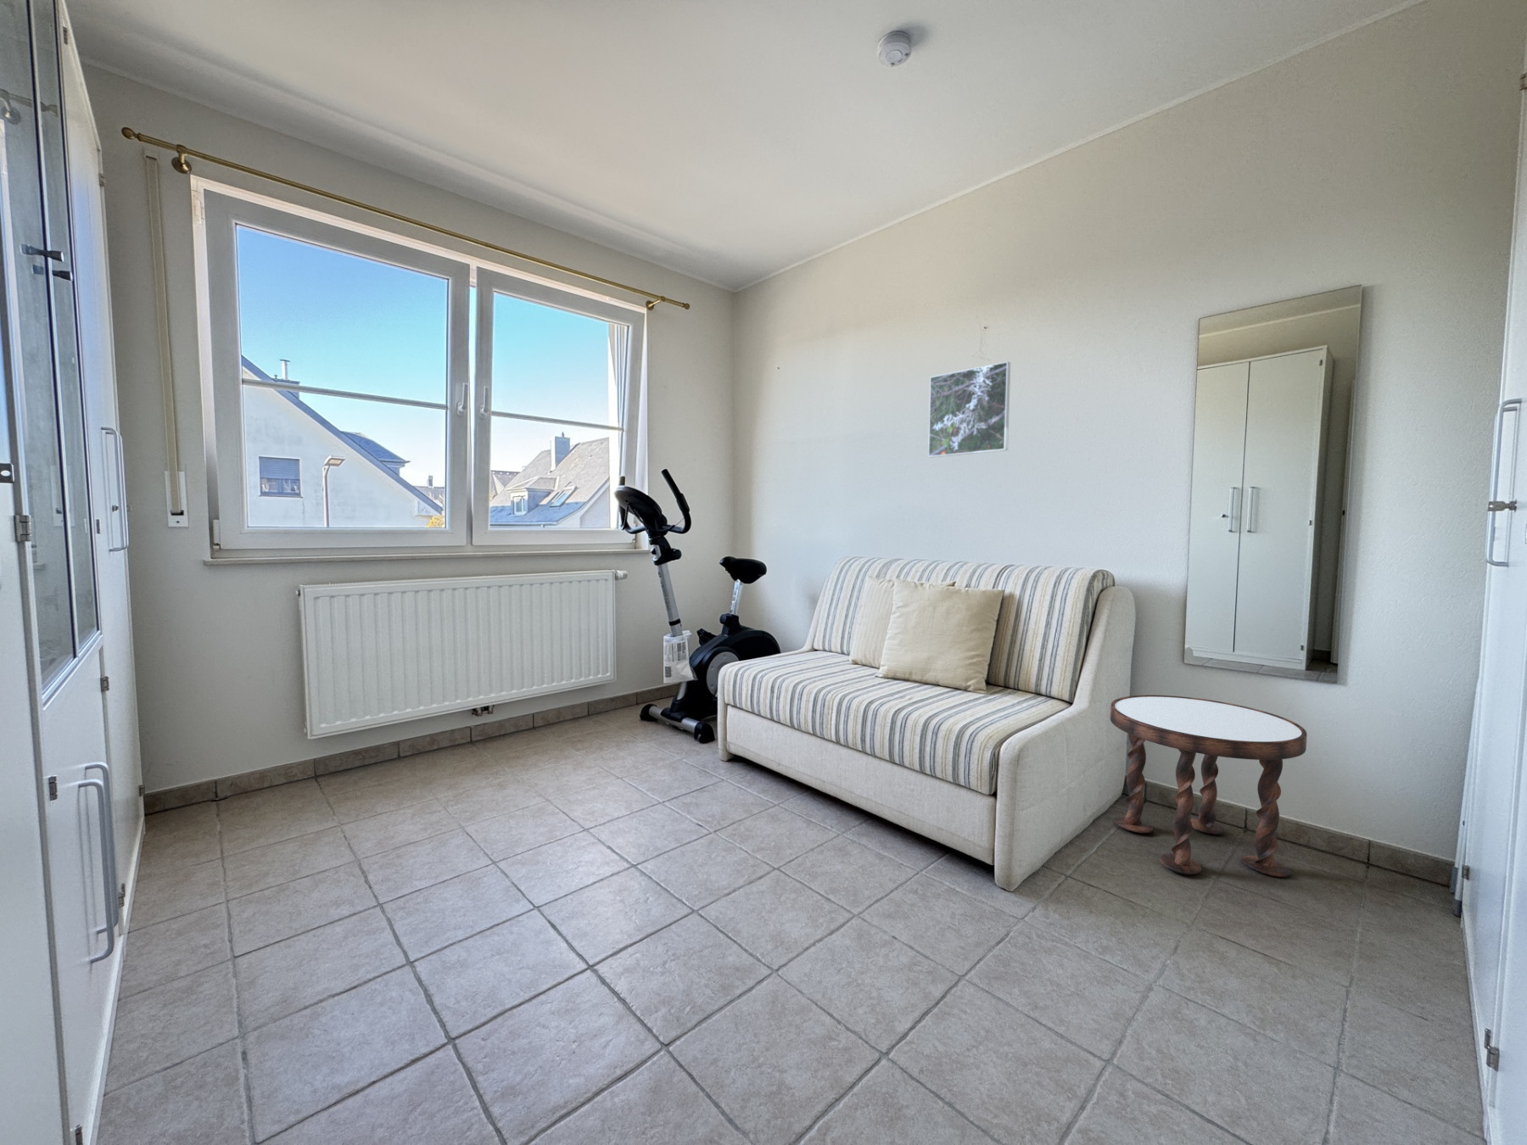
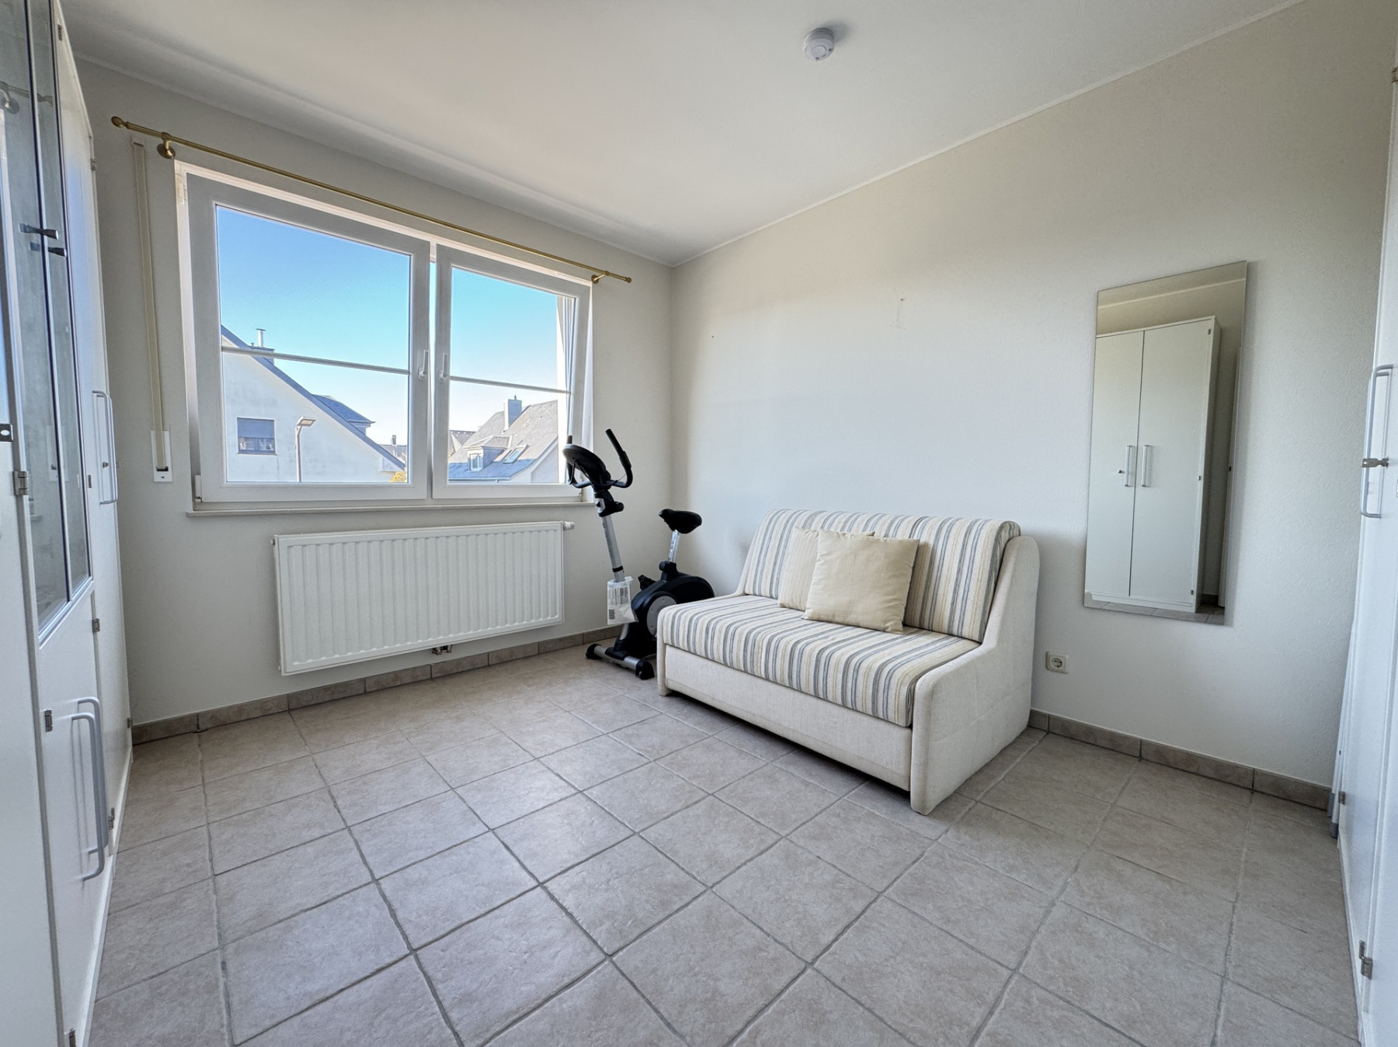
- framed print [927,361,1011,458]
- side table [1110,695,1308,878]
